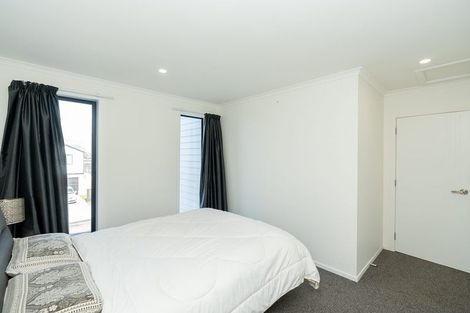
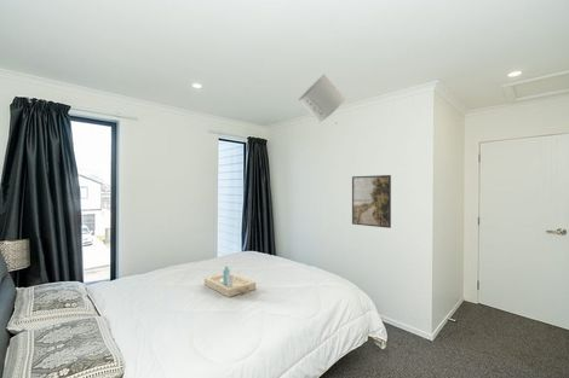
+ serving tray [203,266,257,298]
+ toilet paper roll [297,72,346,123]
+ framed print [351,174,392,229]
